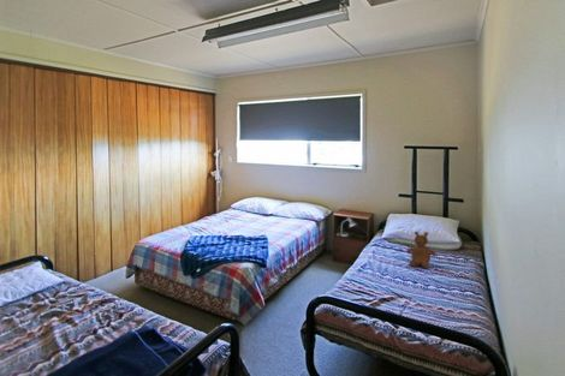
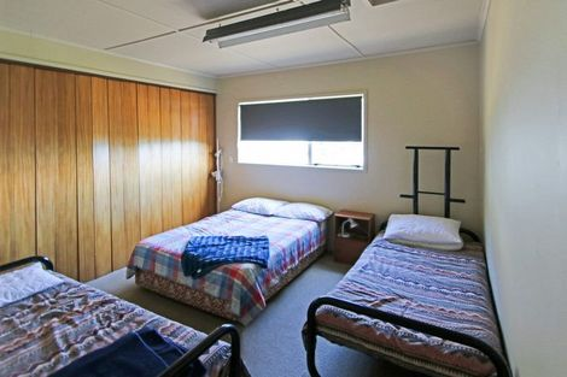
- teddy bear [405,231,438,269]
